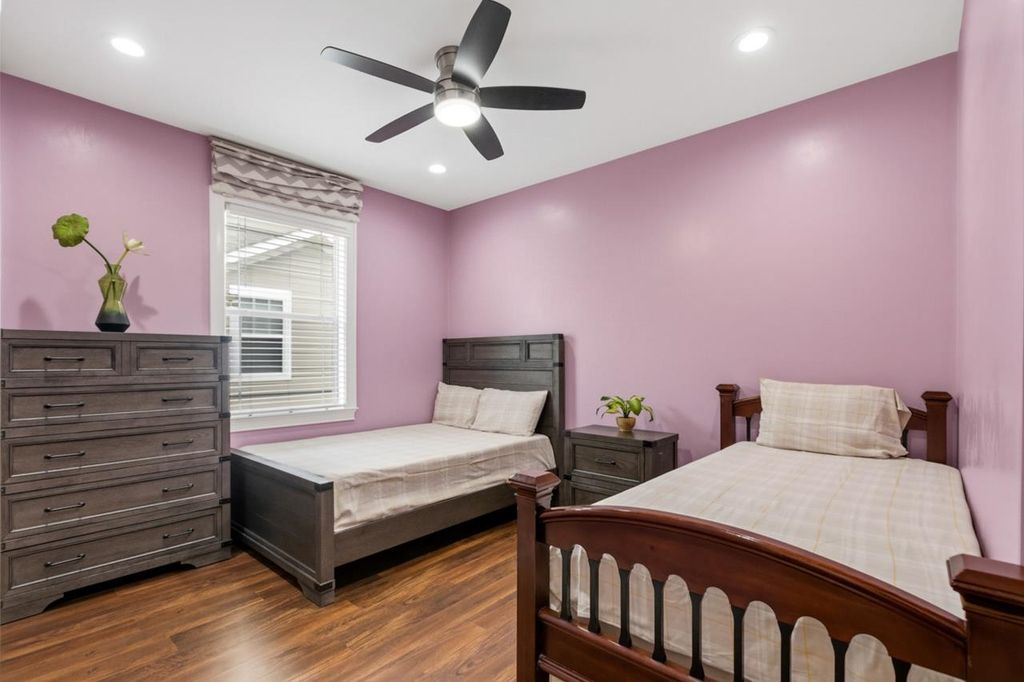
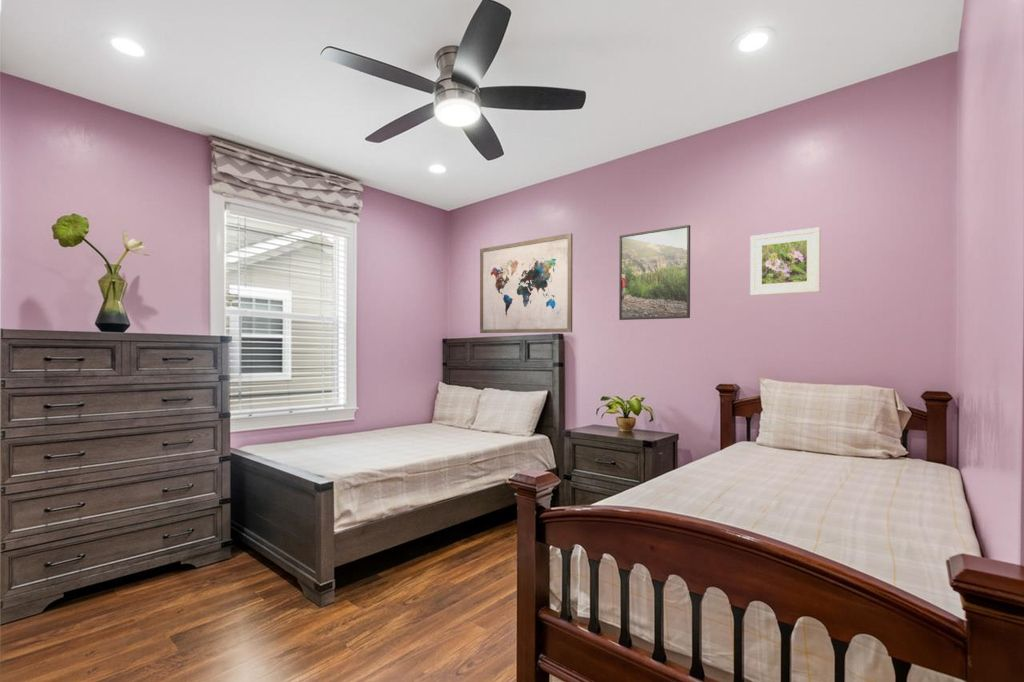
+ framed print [749,226,821,296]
+ wall art [479,232,574,334]
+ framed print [618,224,691,321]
